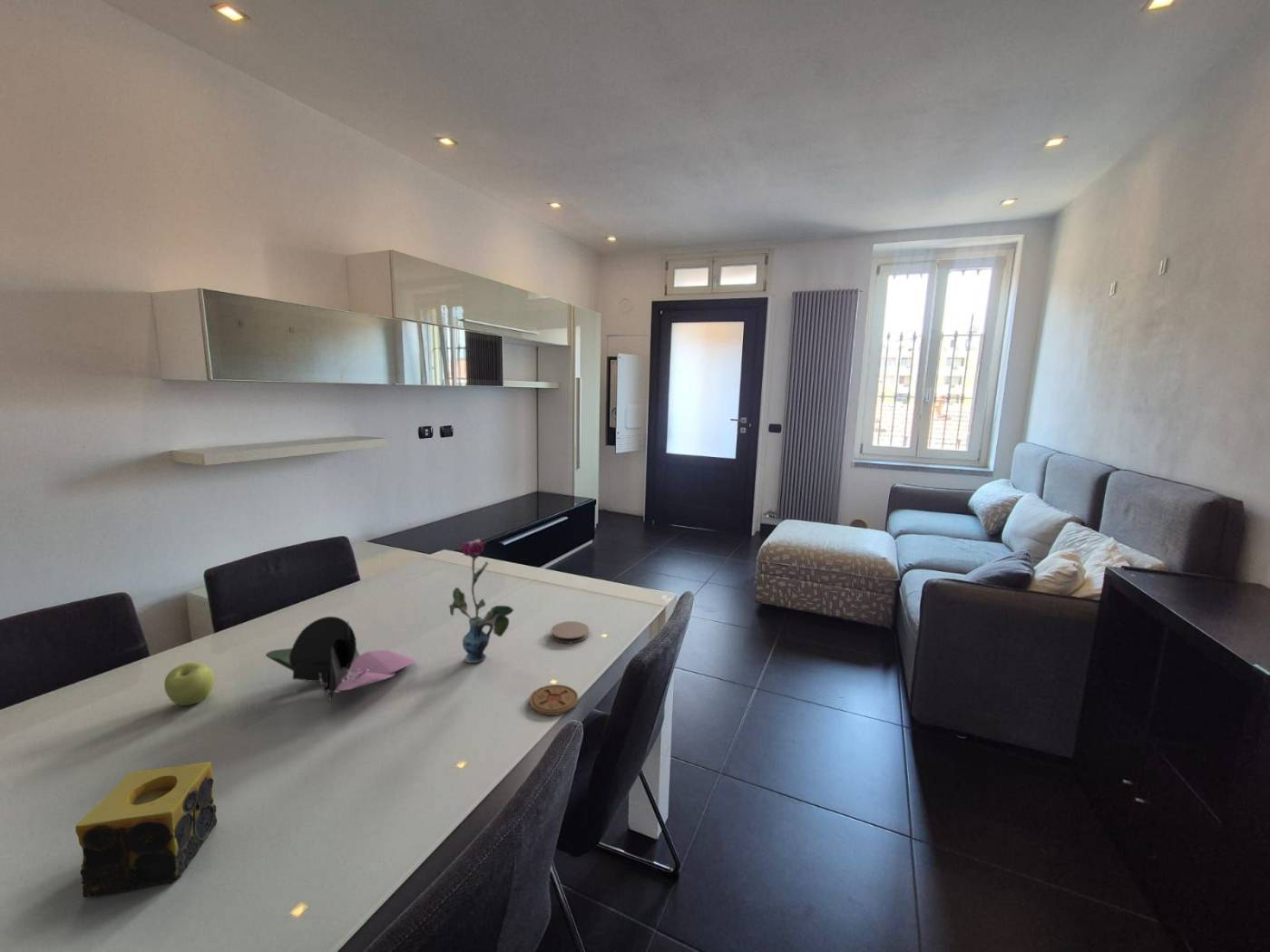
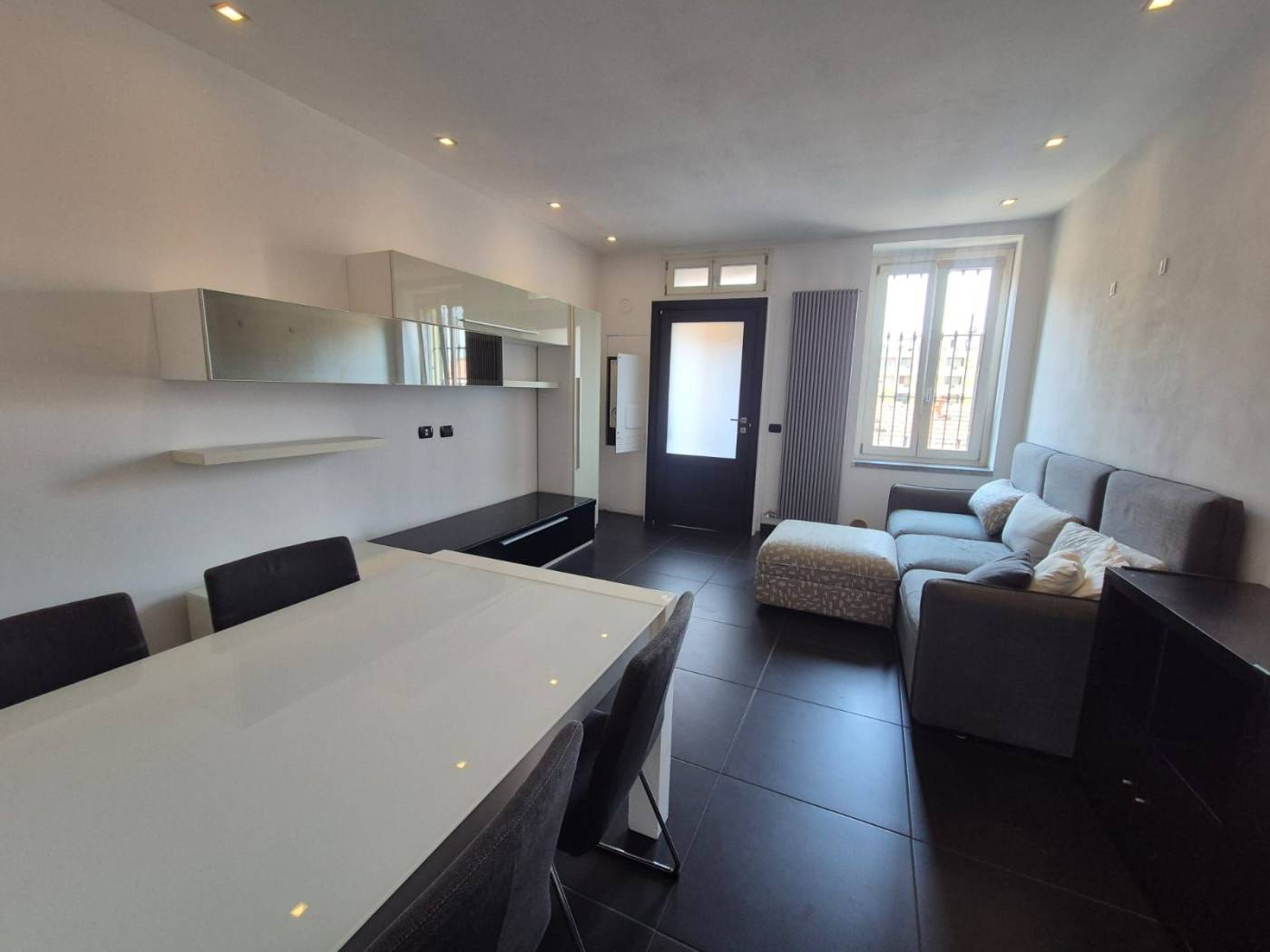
- apple [163,662,215,706]
- vase [448,538,514,664]
- coaster [550,620,591,644]
- coaster [528,684,579,716]
- candle [74,762,218,899]
- decorative bowl [265,616,416,701]
